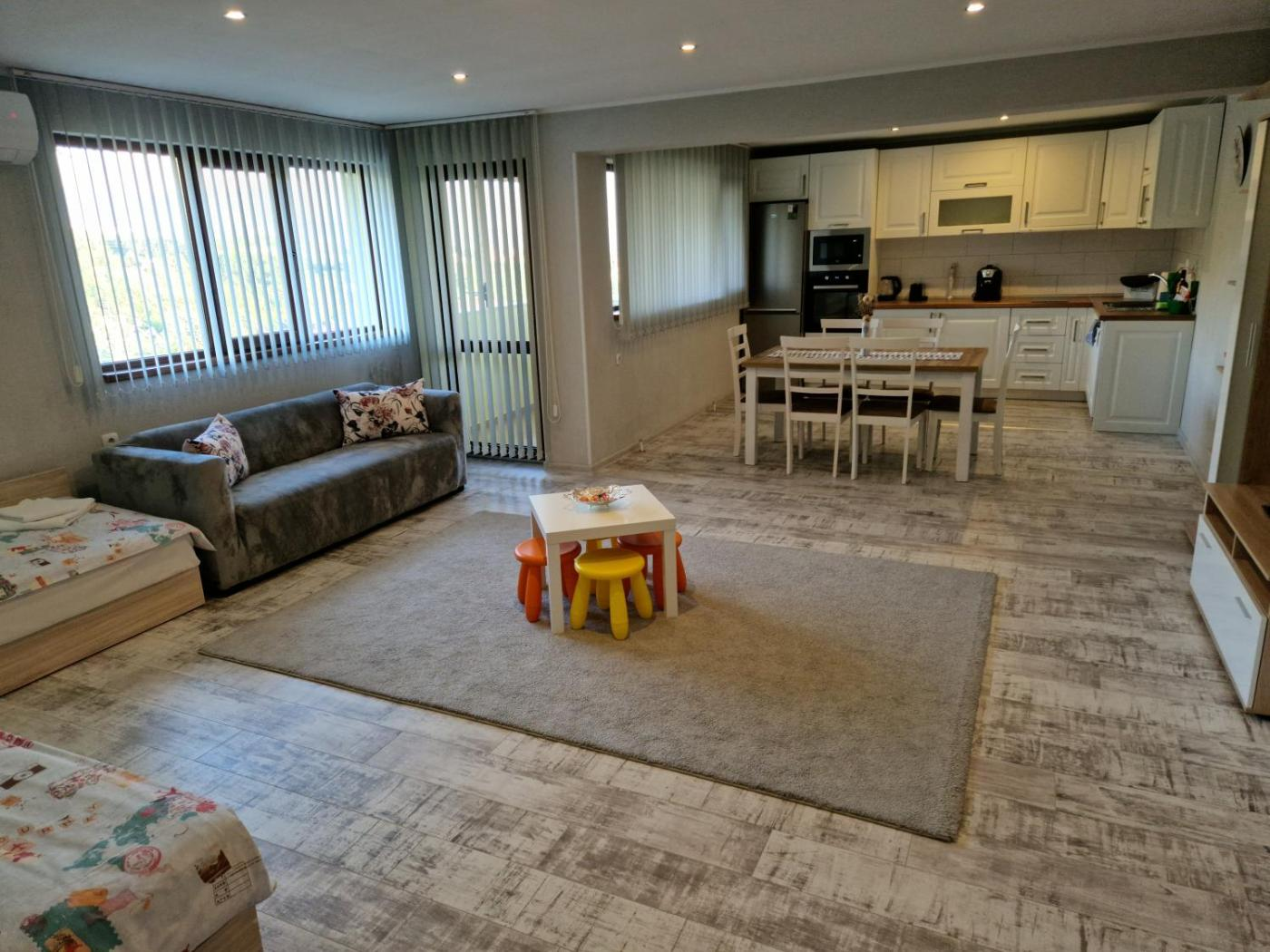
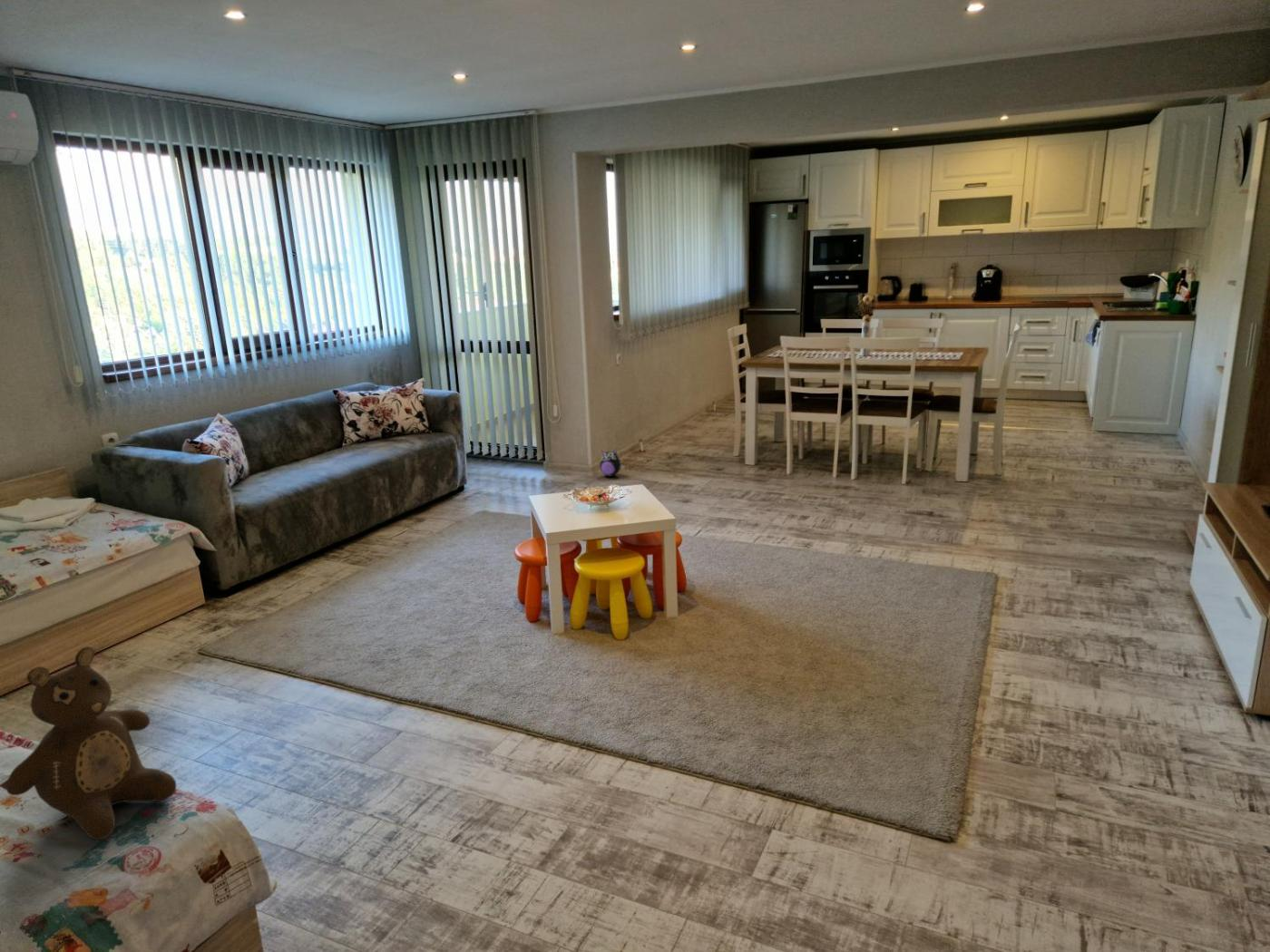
+ teddy bear [5,646,178,840]
+ plush toy [599,448,625,477]
